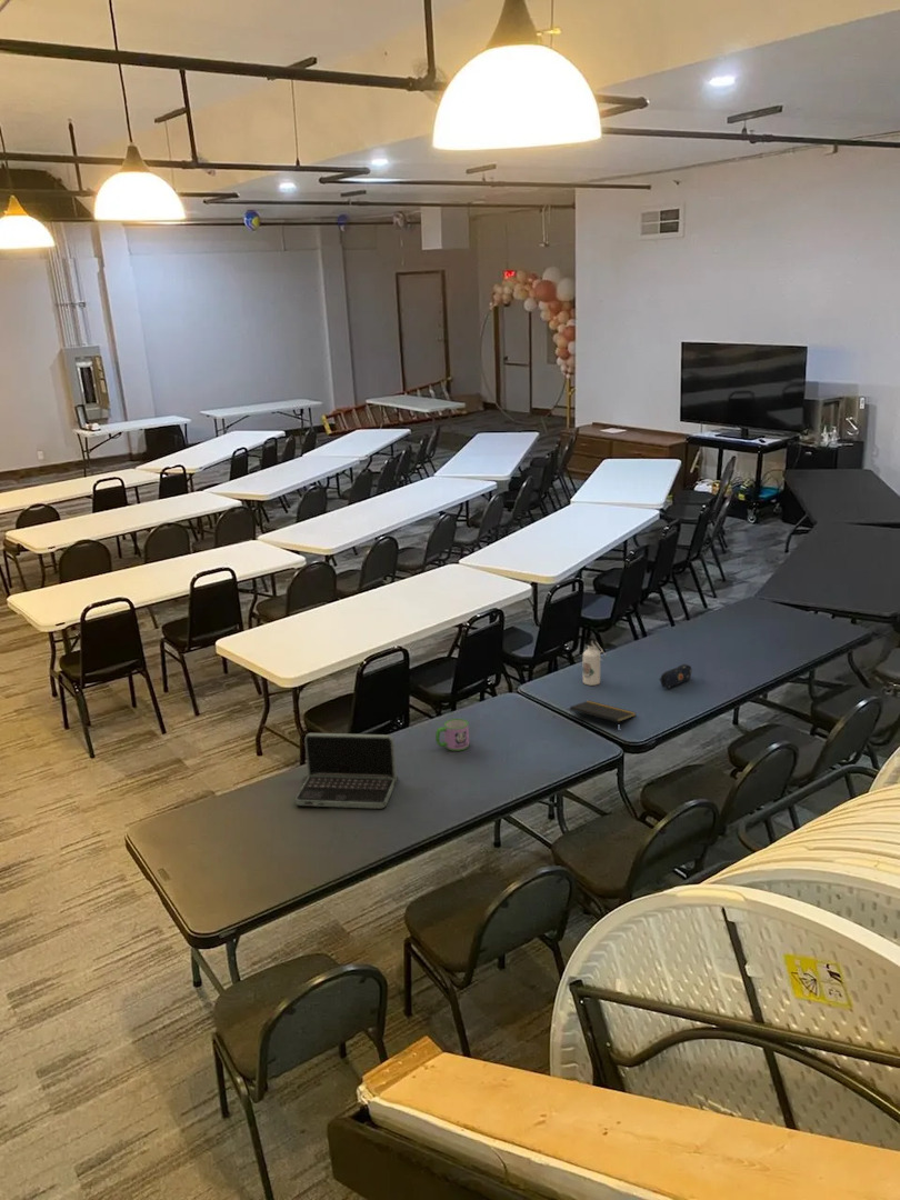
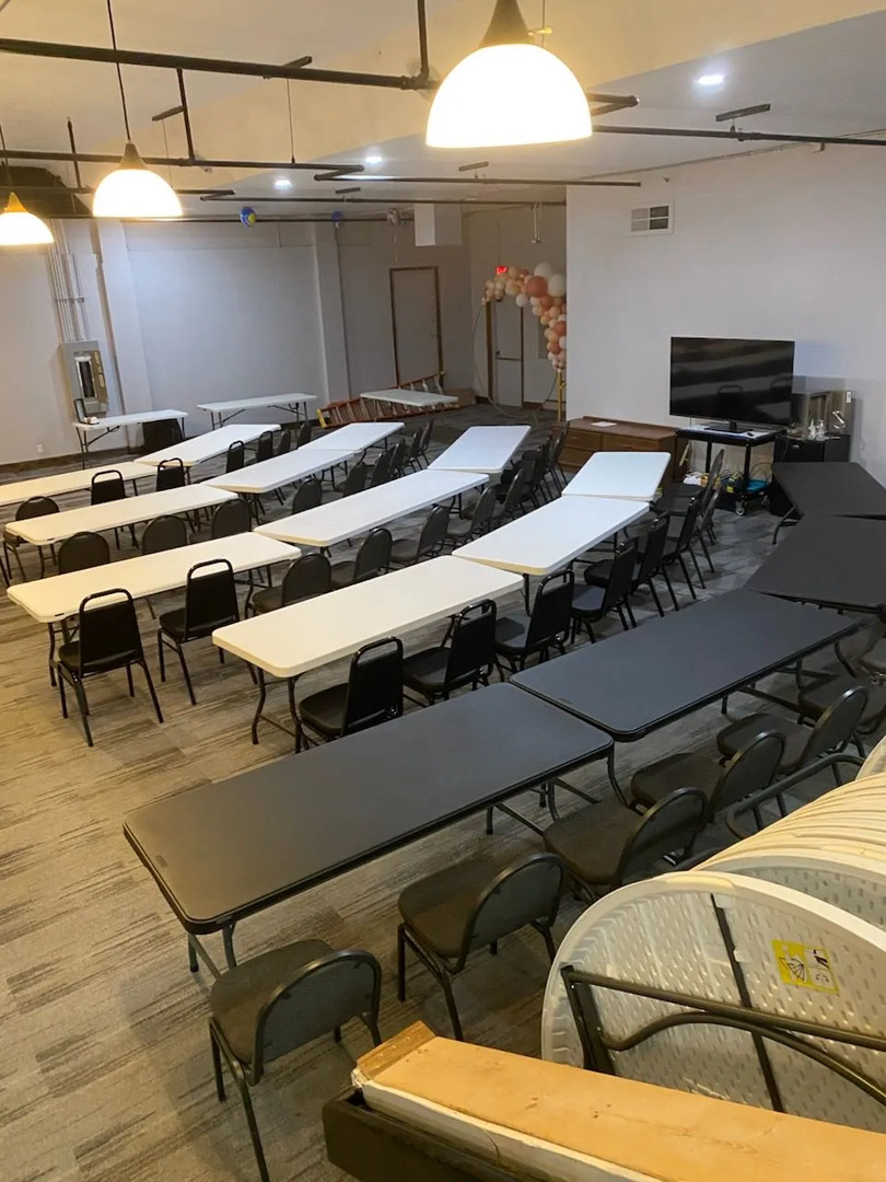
- notepad [569,700,637,723]
- mug [434,718,470,752]
- water bottle [582,636,607,687]
- laptop [294,732,399,810]
- pencil case [659,663,692,689]
